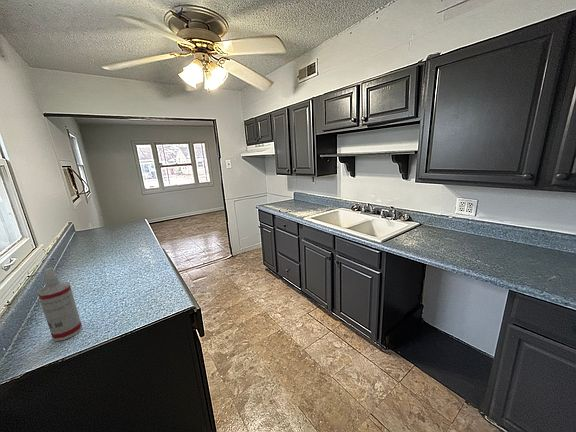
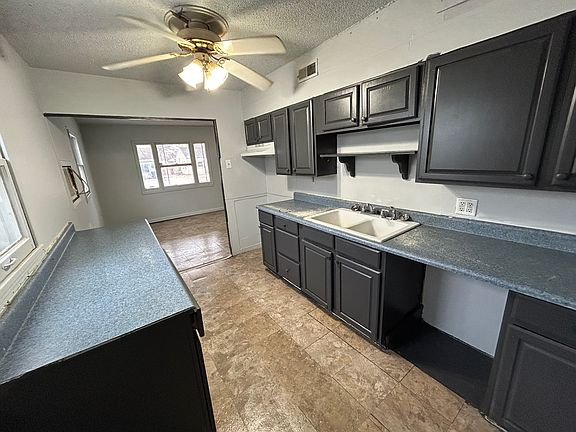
- spray bottle [37,266,83,342]
